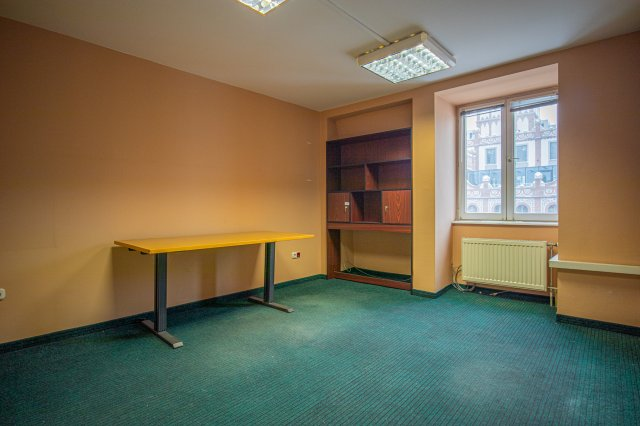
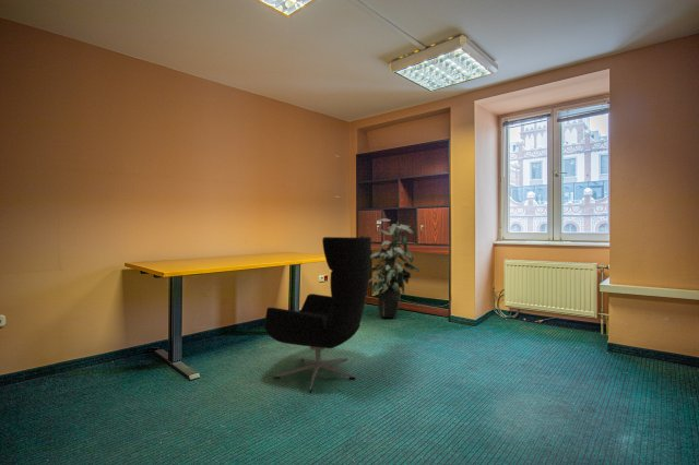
+ indoor plant [369,217,420,319]
+ office chair [263,236,372,393]
